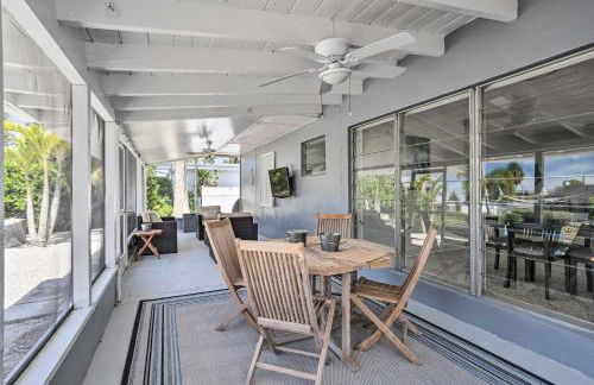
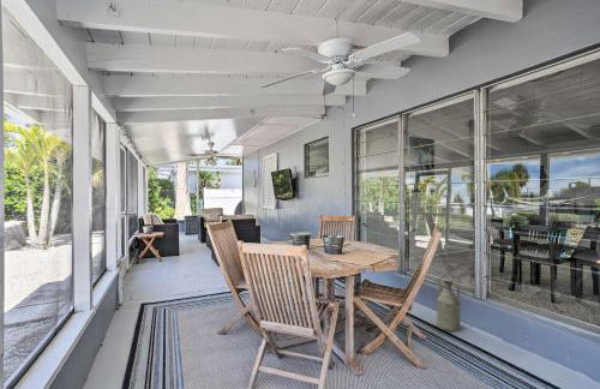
+ watering can [436,277,462,333]
